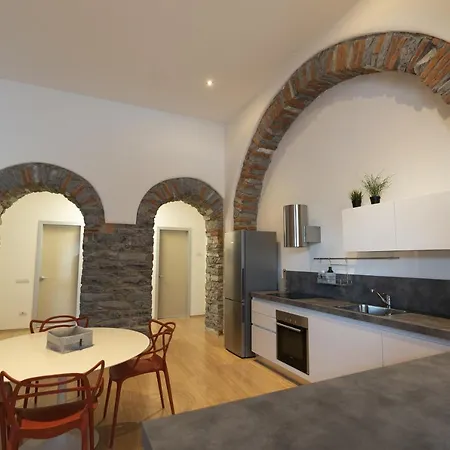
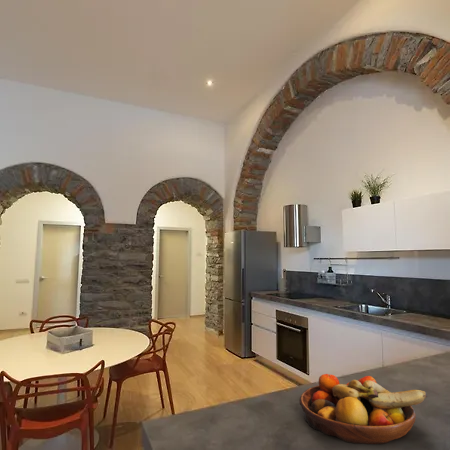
+ fruit bowl [298,373,428,445]
